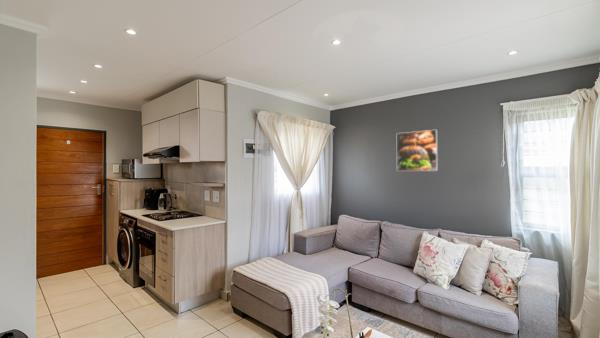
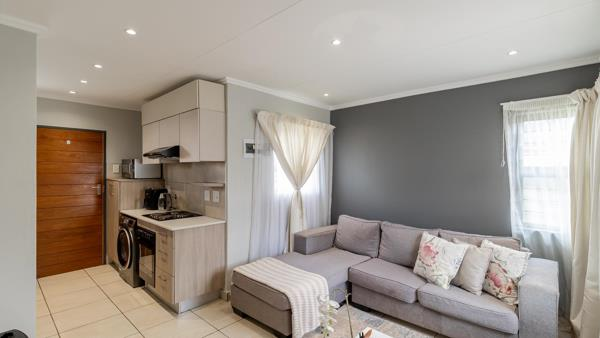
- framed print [396,129,439,172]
